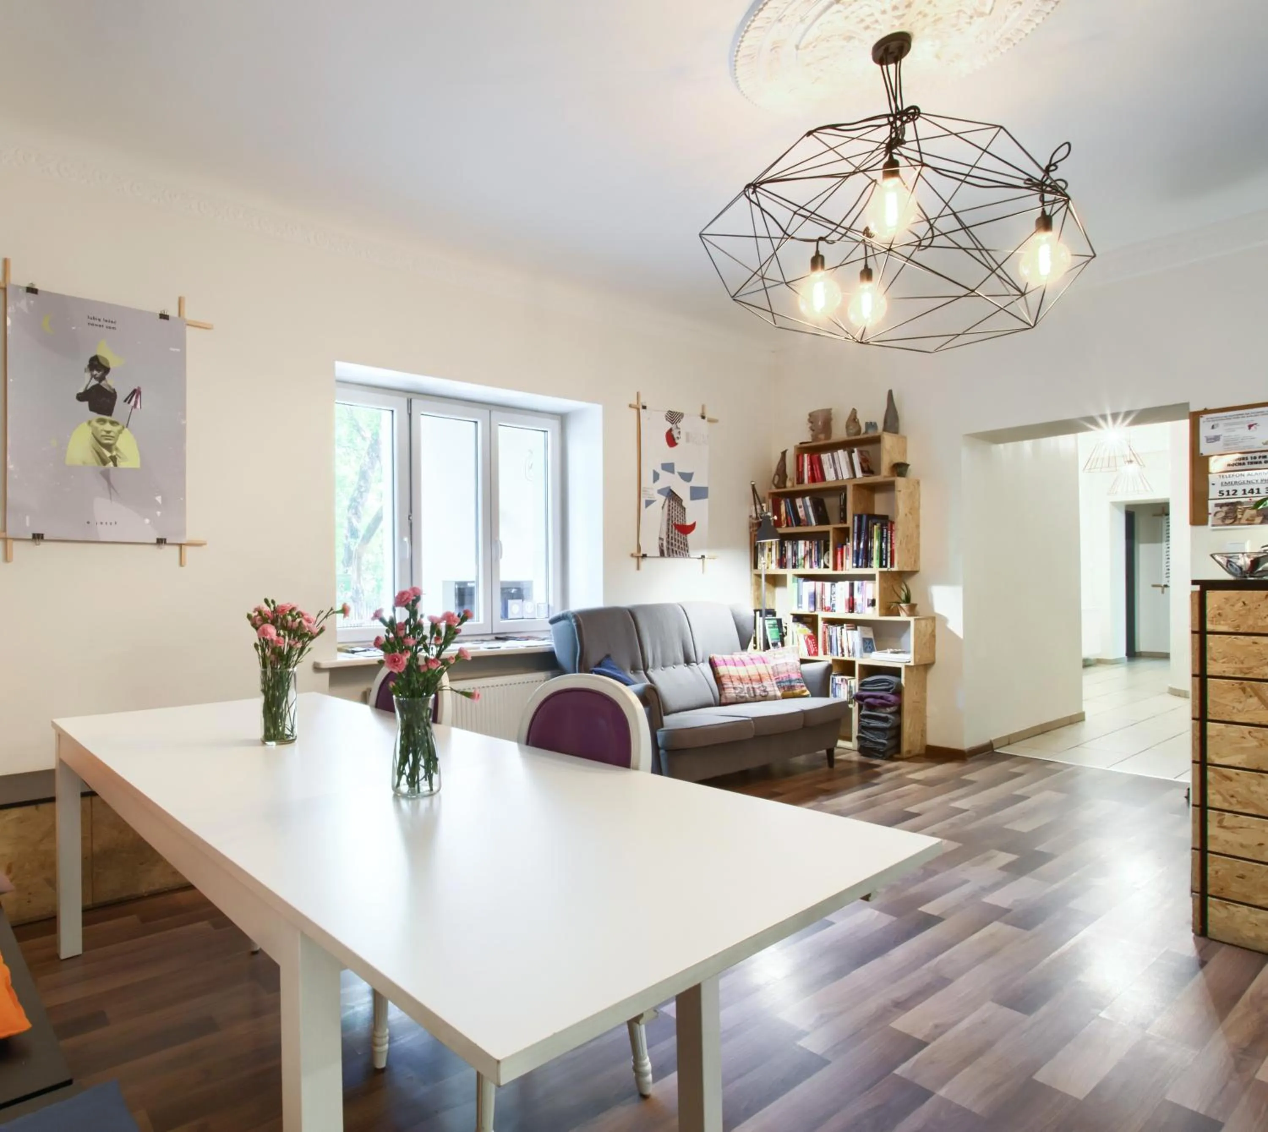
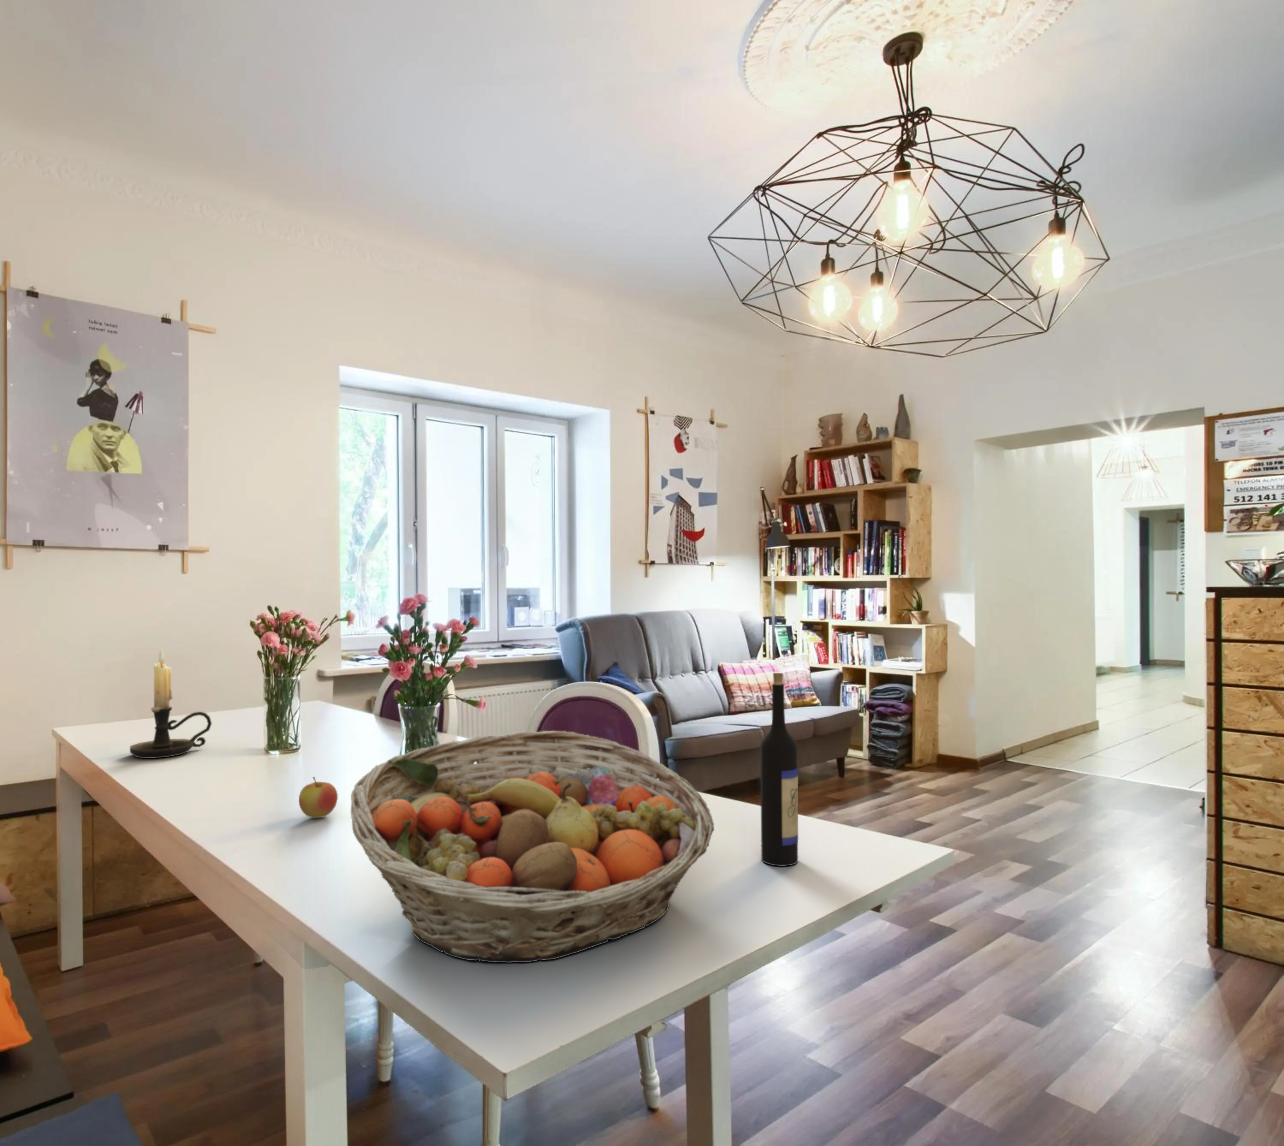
+ candle holder [129,647,212,759]
+ wine bottle [760,673,798,866]
+ apple [299,775,338,819]
+ fruit basket [351,730,714,963]
